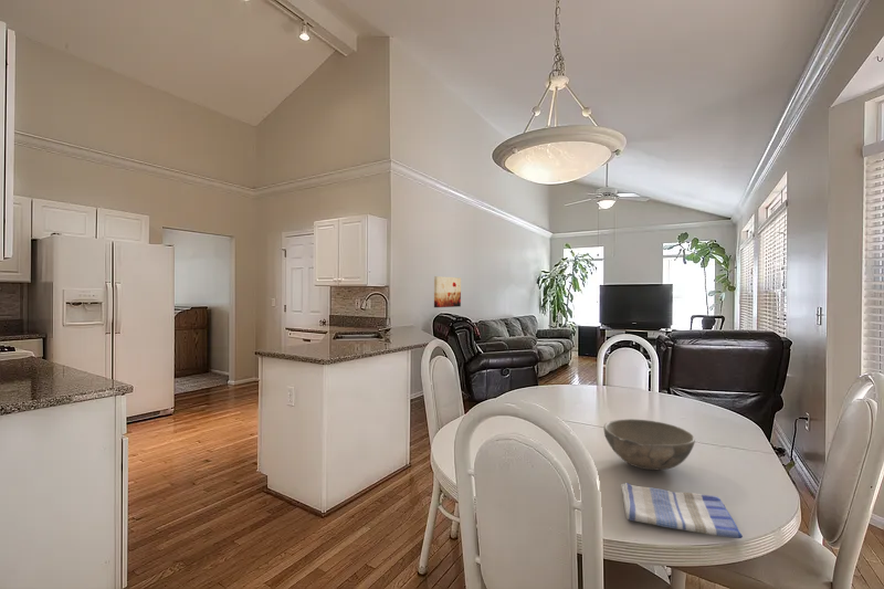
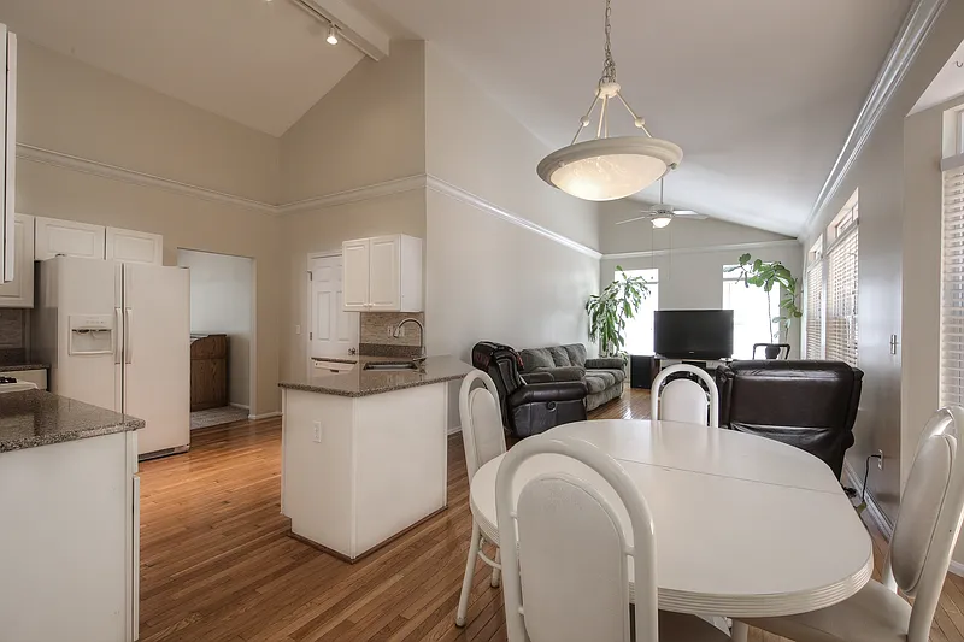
- wall art [433,275,462,308]
- dish towel [620,482,744,539]
- bowl [602,418,696,471]
